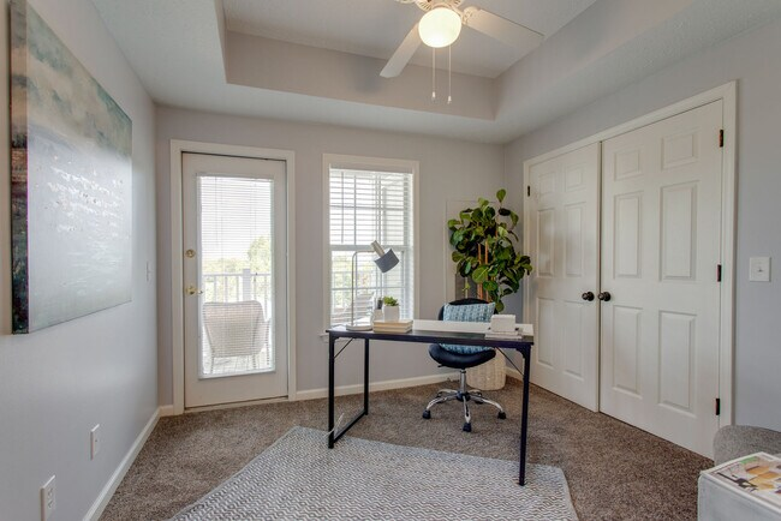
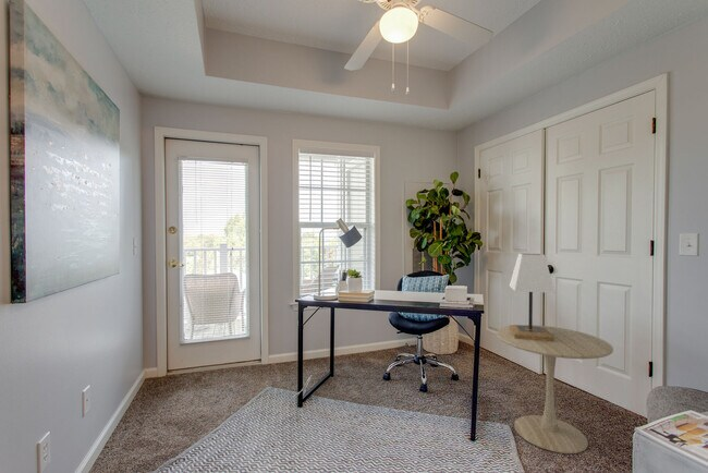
+ lamp [509,253,557,341]
+ side table [496,324,614,454]
